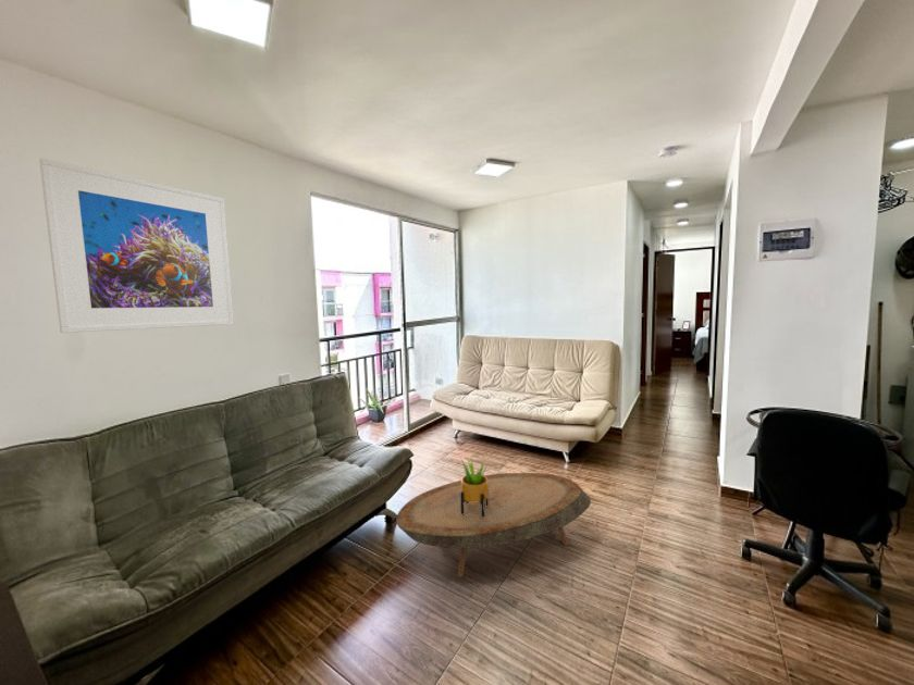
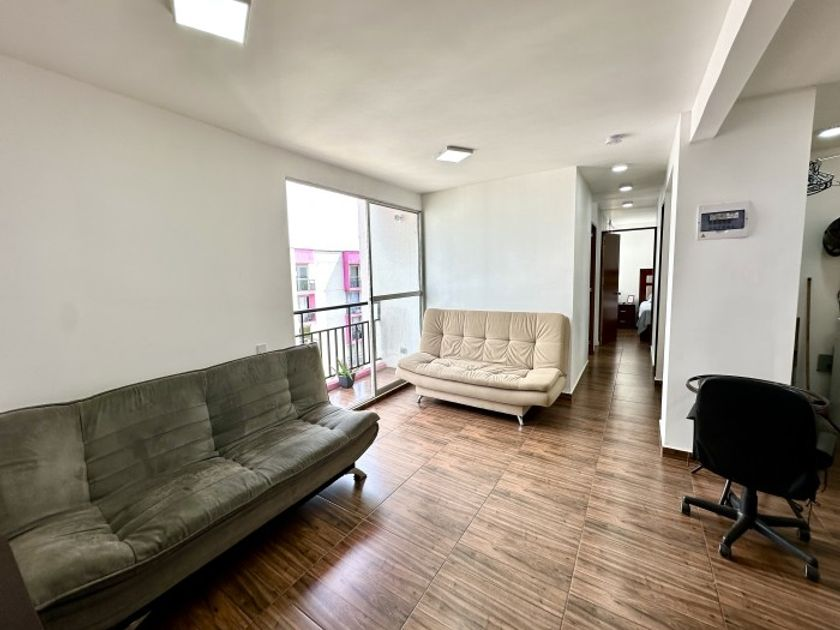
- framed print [38,157,235,334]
- coffee table [395,472,592,578]
- potted plant [459,454,490,518]
